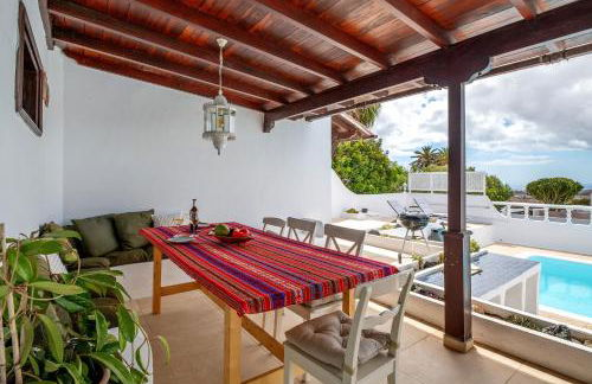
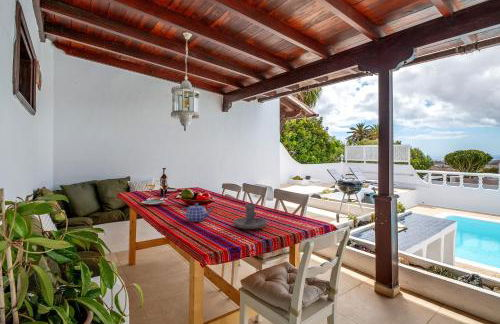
+ teapot [181,202,214,223]
+ candle holder [232,203,268,230]
